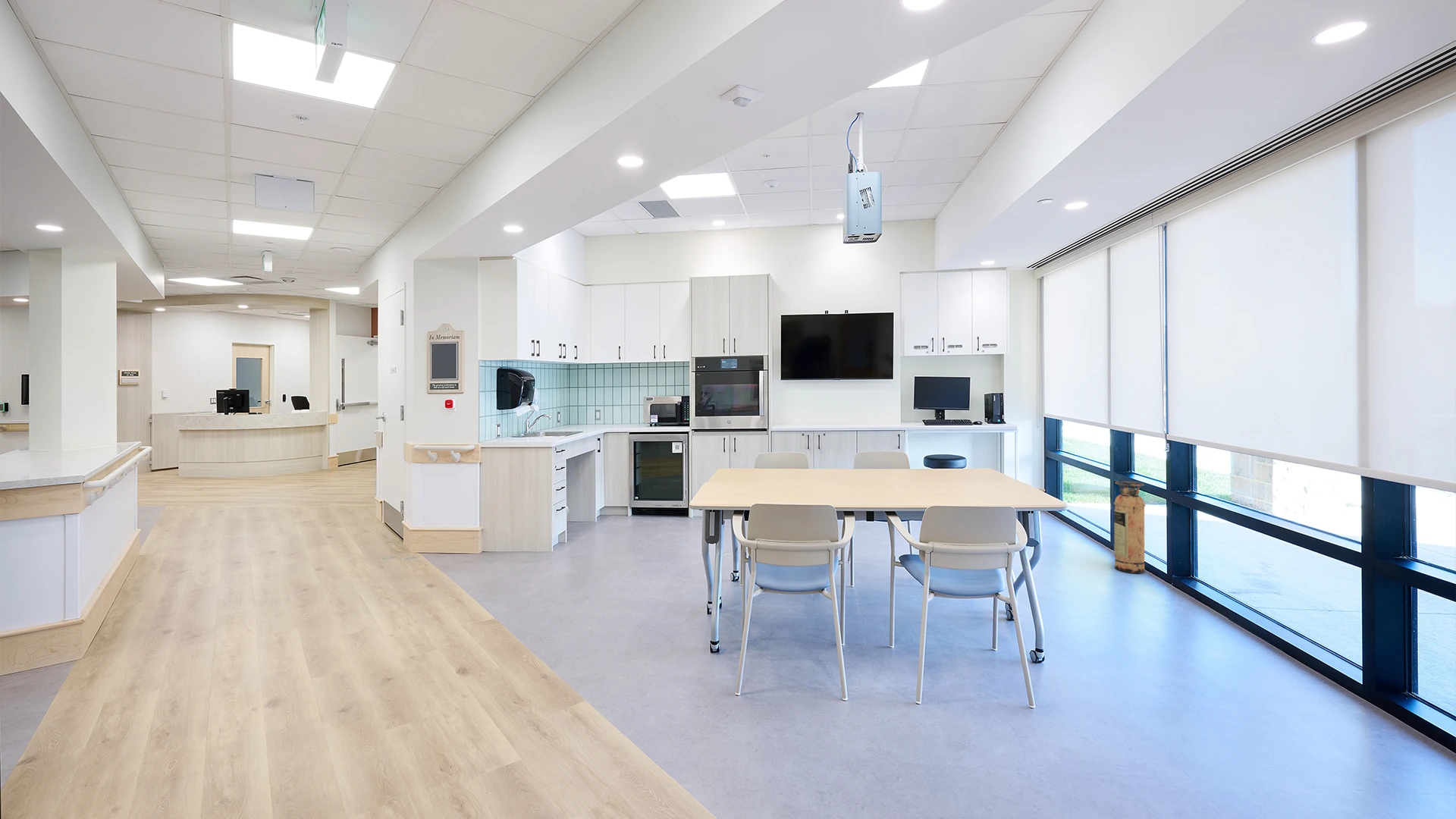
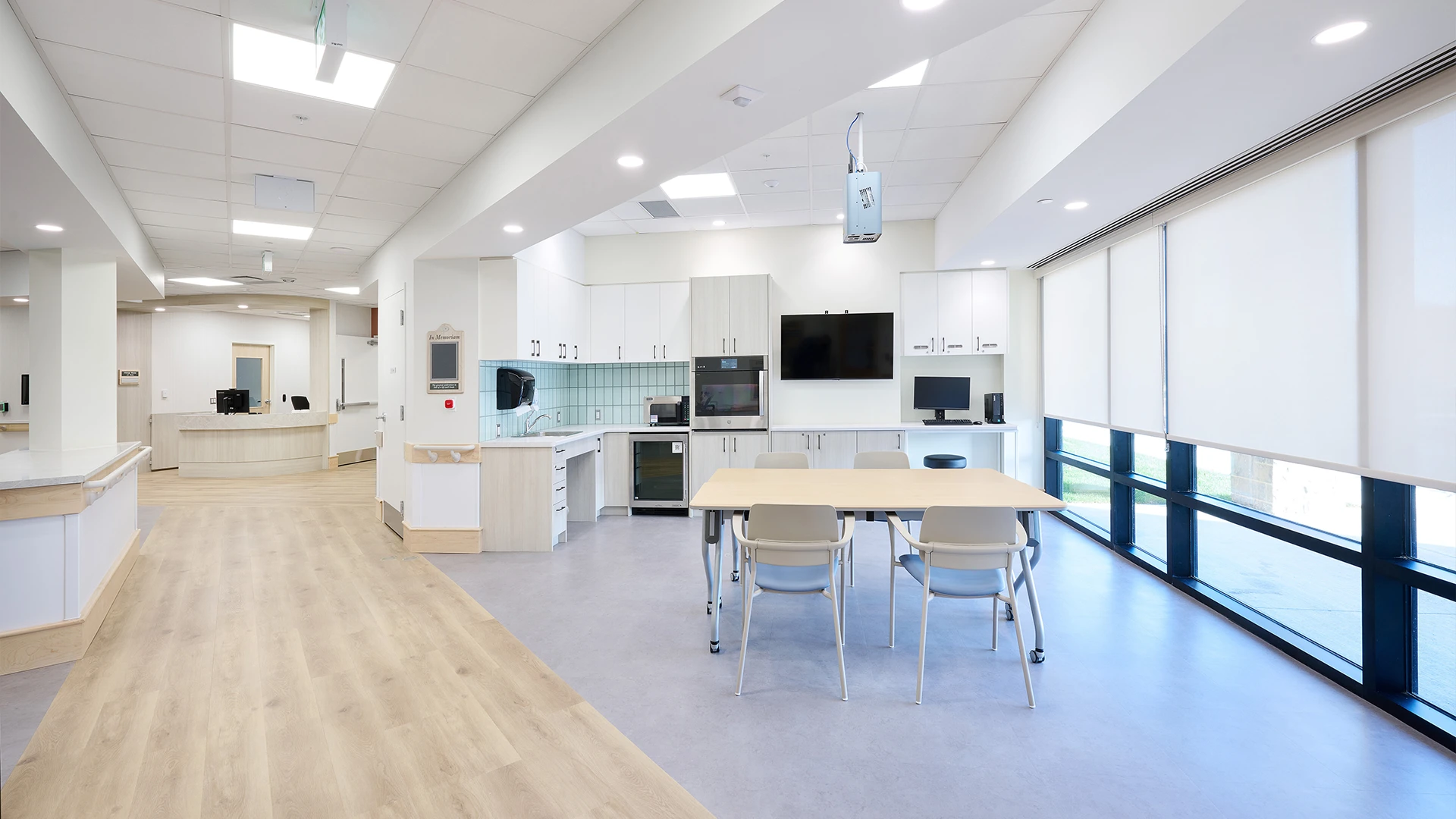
- fire extinguisher [1113,481,1147,574]
